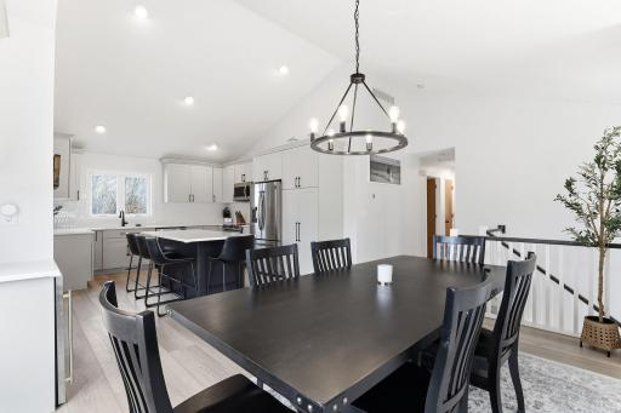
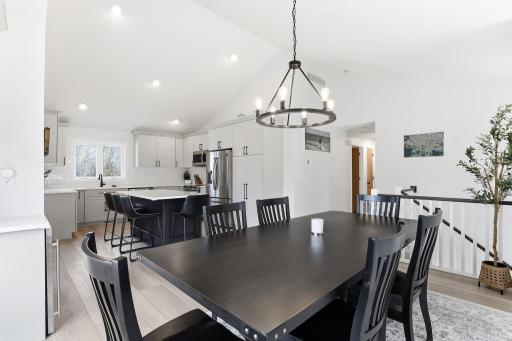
+ wall art [403,131,445,159]
